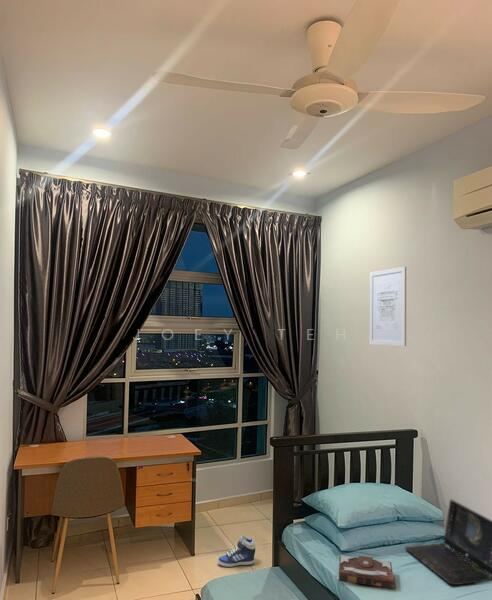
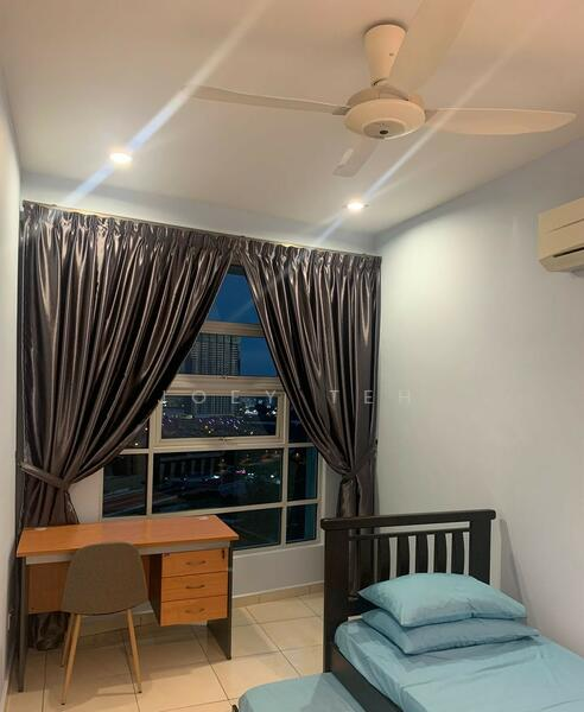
- laptop computer [404,498,492,586]
- sneaker [217,534,256,568]
- book [338,554,395,589]
- wall art [369,266,407,347]
